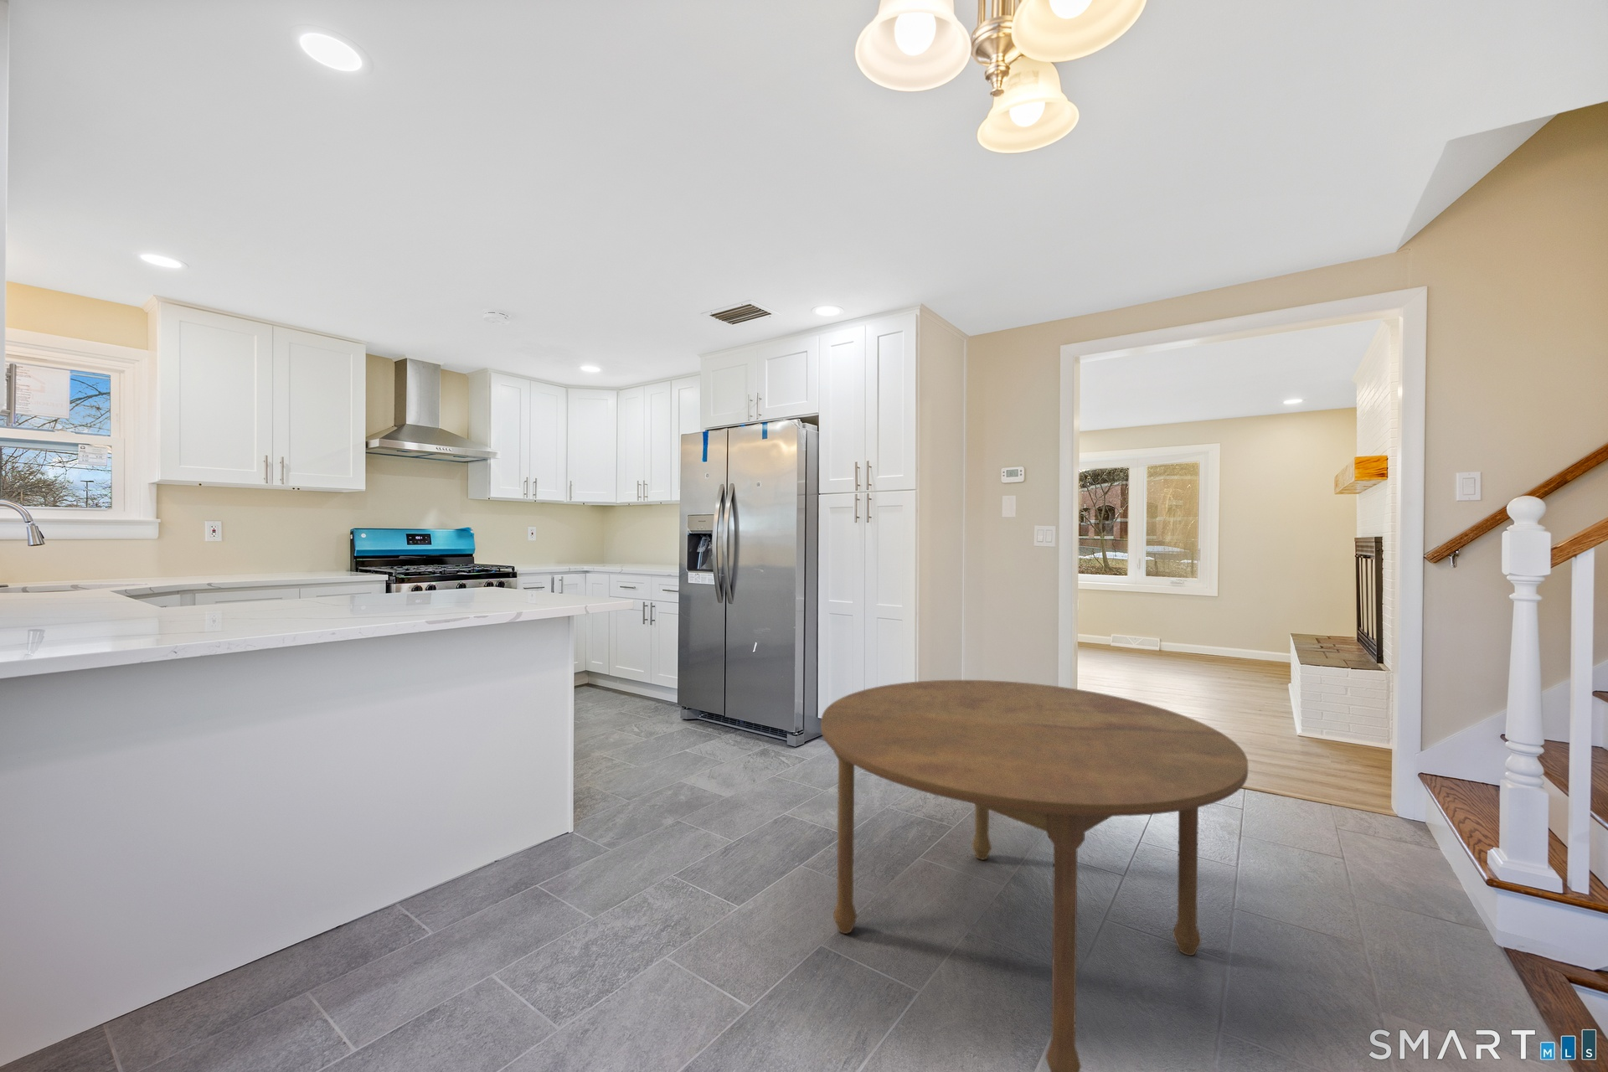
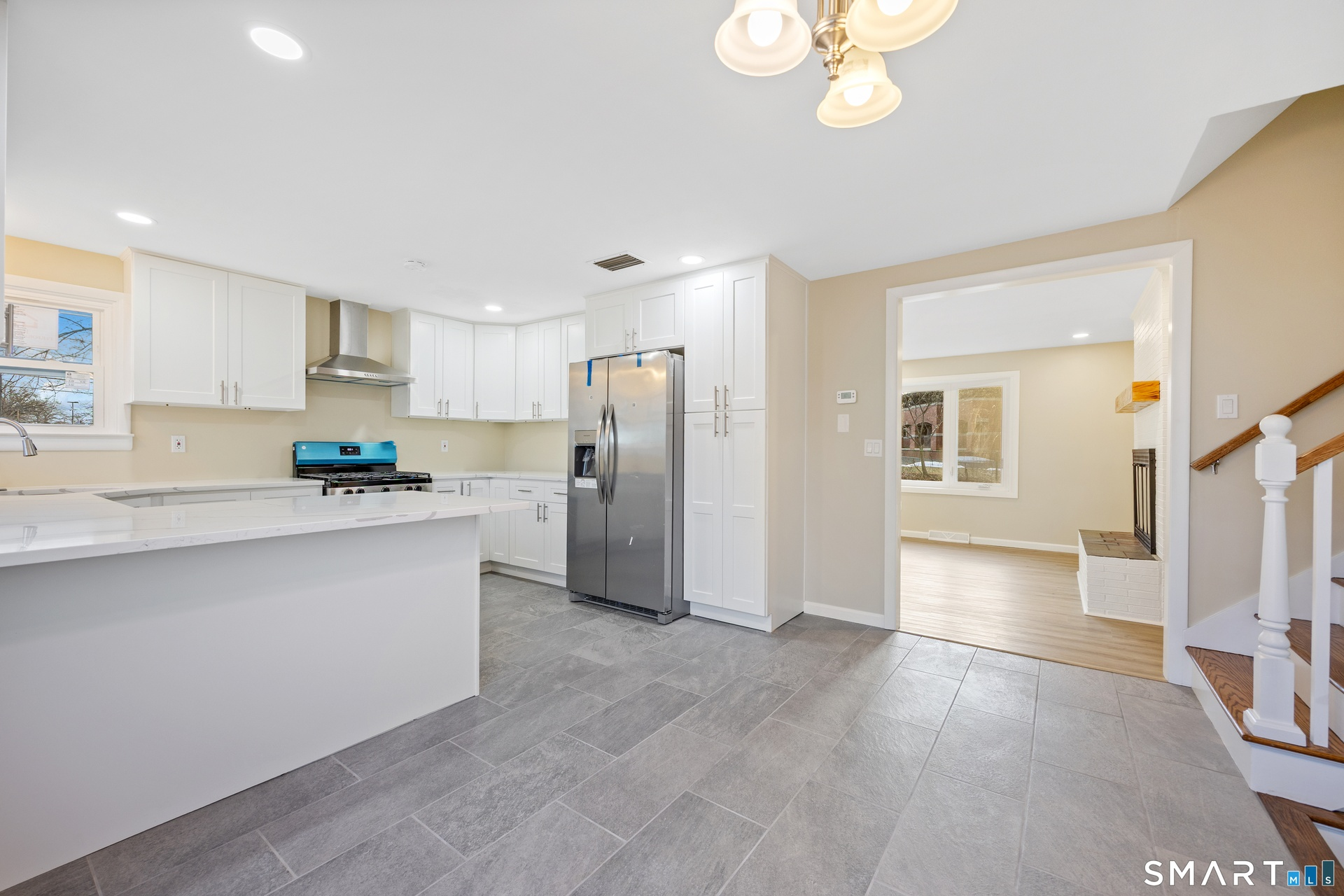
- dining table [820,680,1249,1072]
